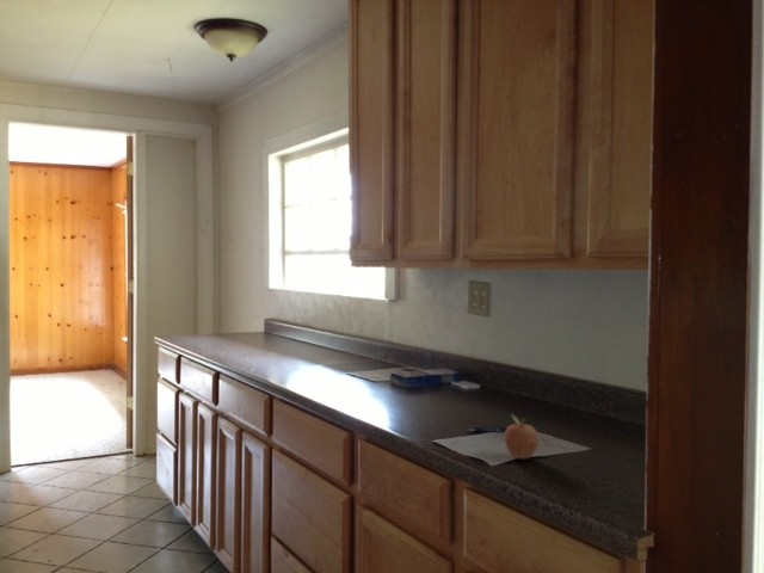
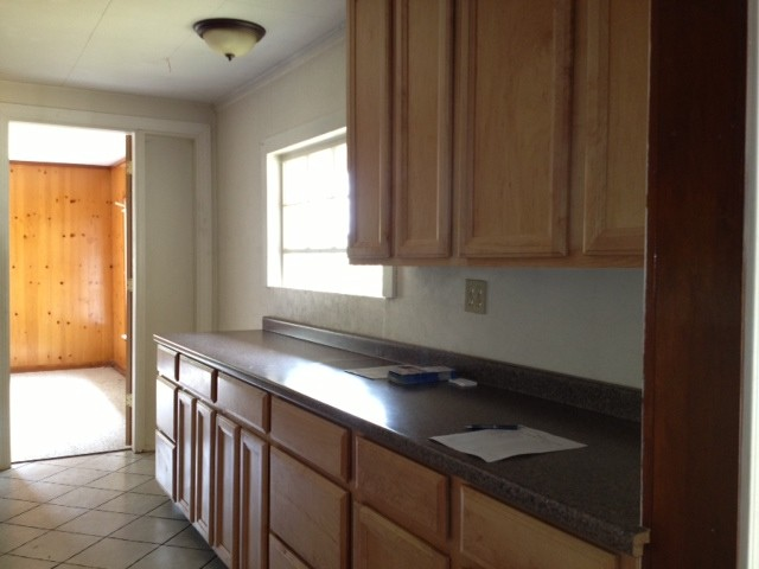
- fruit [504,414,540,461]
